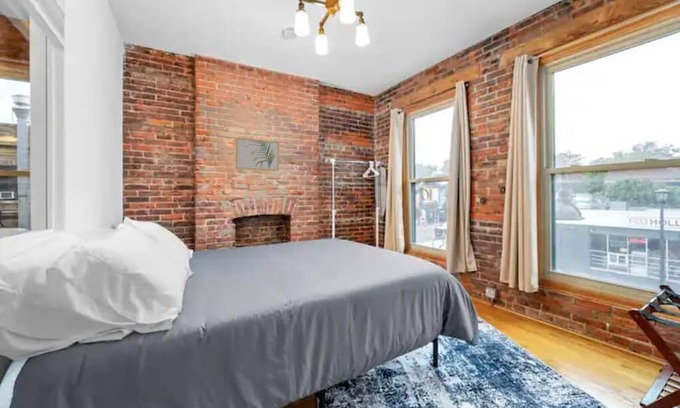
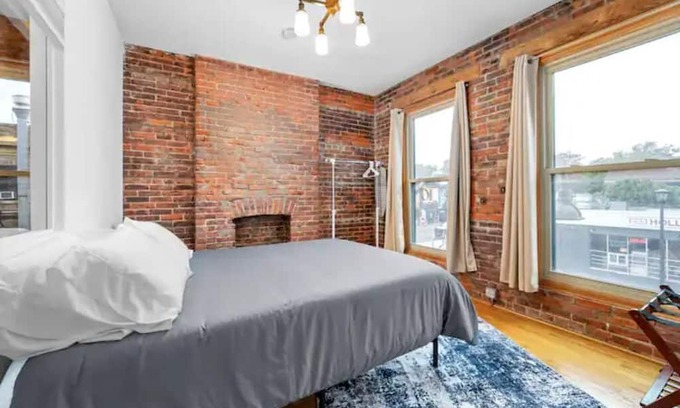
- wall art [234,137,280,172]
